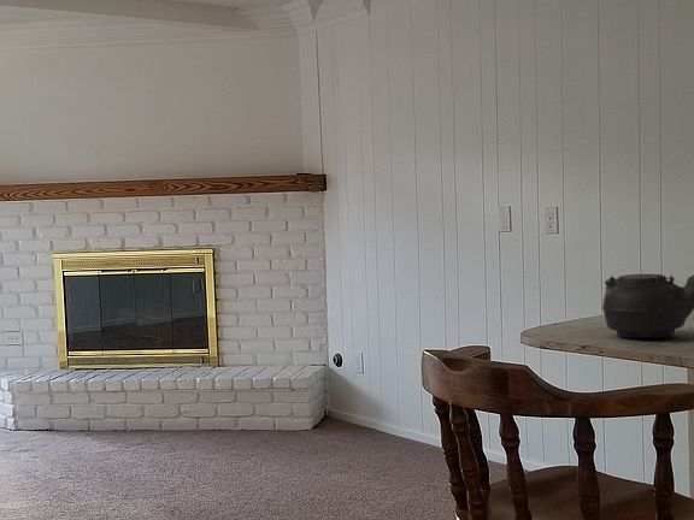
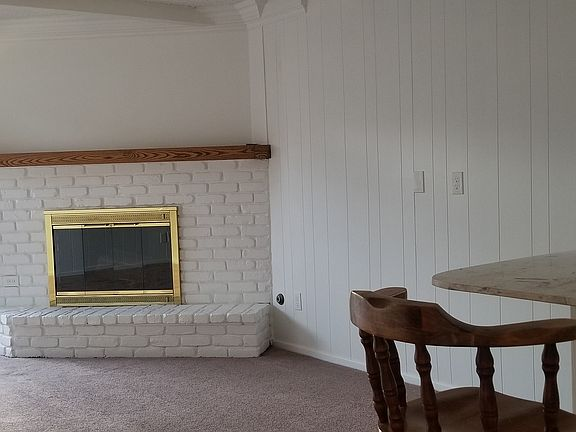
- teapot [601,273,694,339]
